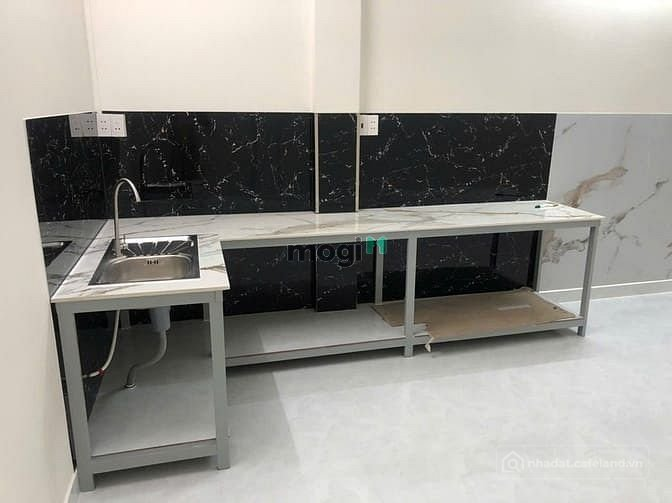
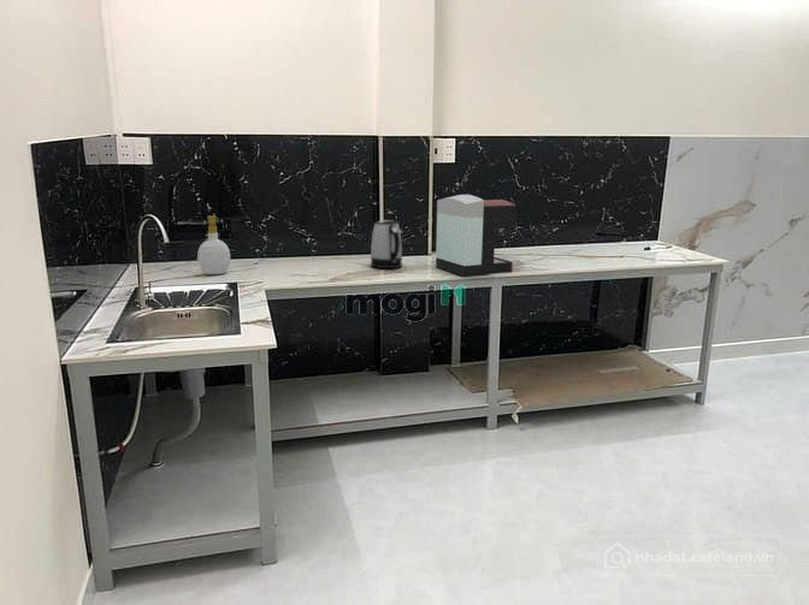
+ coffee maker [435,194,518,278]
+ kettle [370,219,403,269]
+ soap bottle [196,215,231,275]
